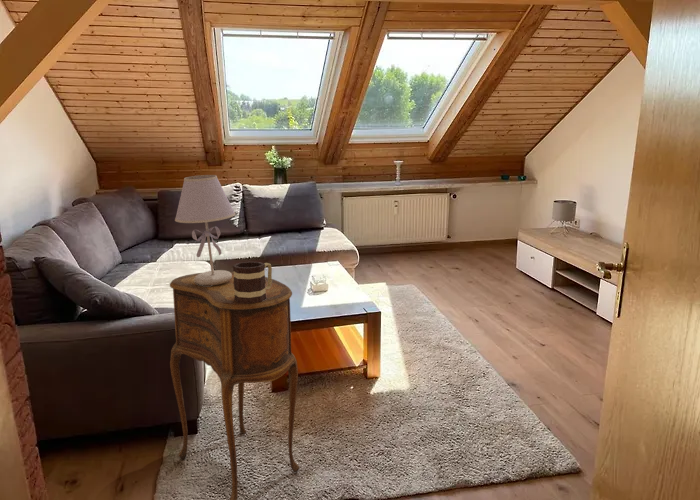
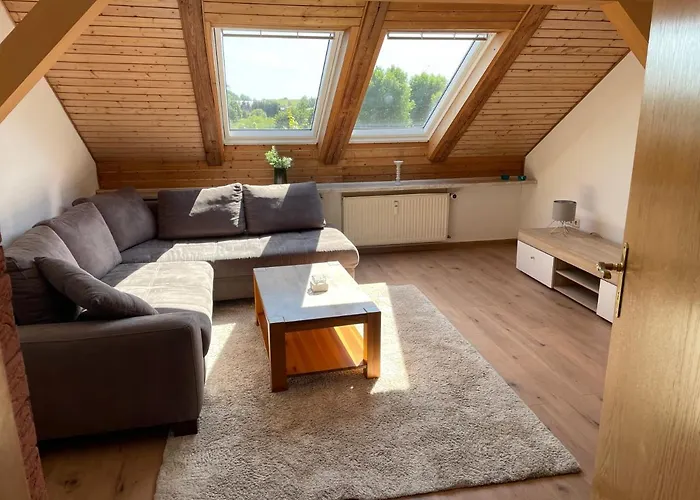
- side table [169,271,300,500]
- mug [232,261,273,304]
- table lamp [174,174,237,286]
